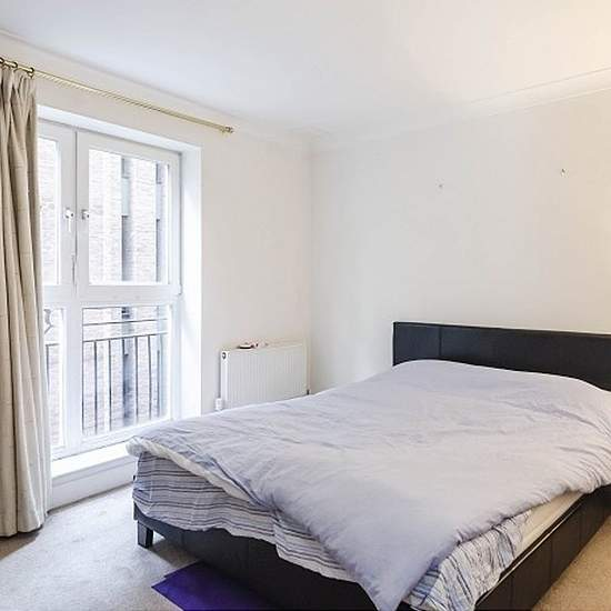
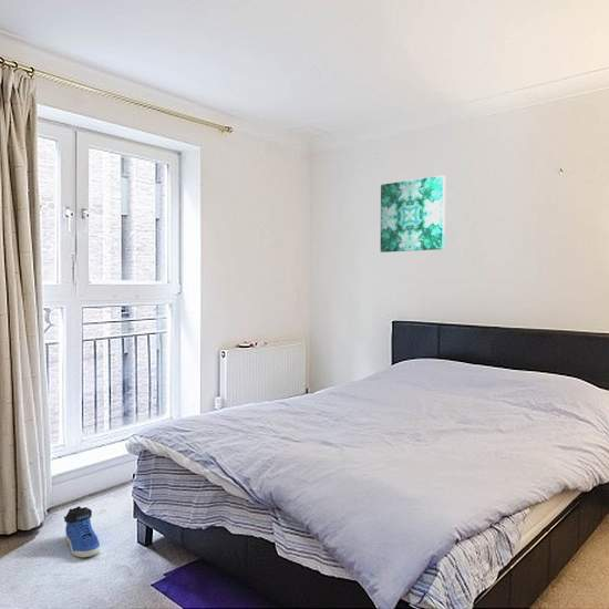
+ wall art [380,175,446,254]
+ sneaker [63,505,101,558]
